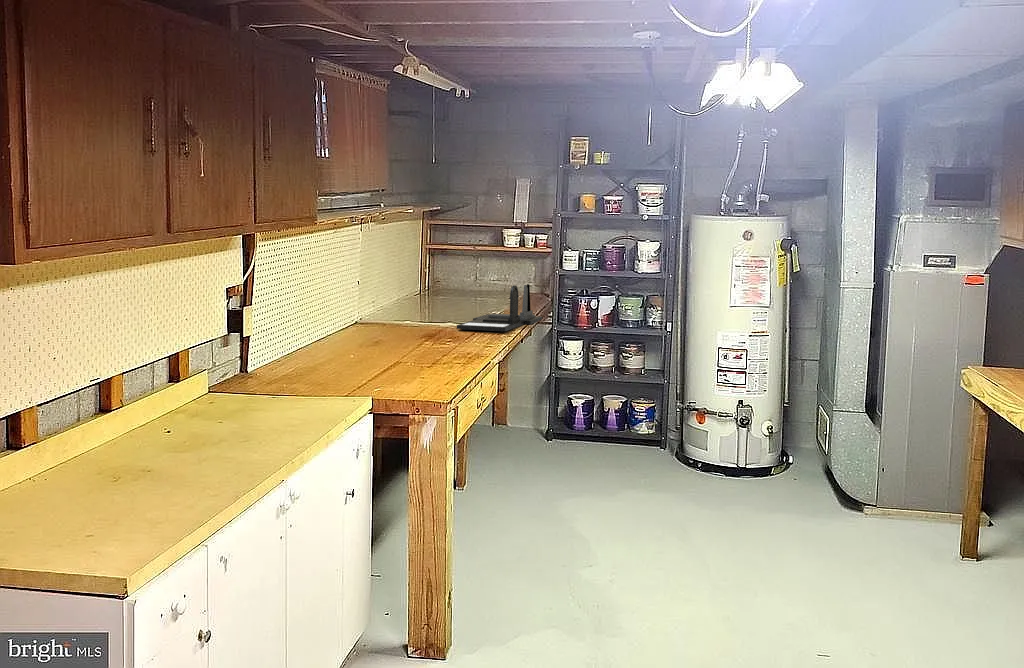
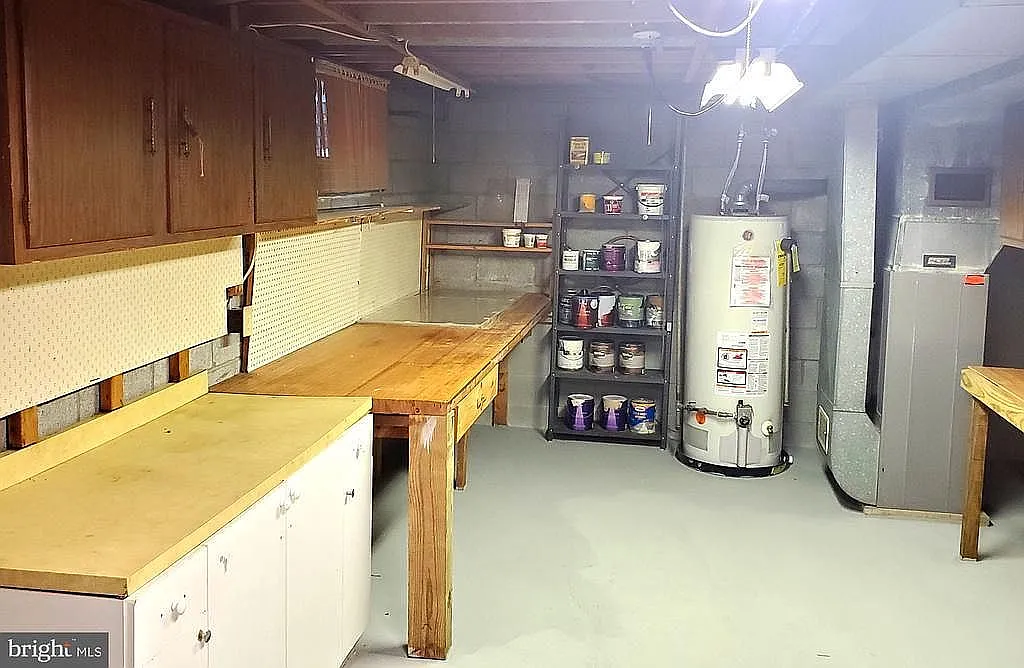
- desk organizer [456,283,543,332]
